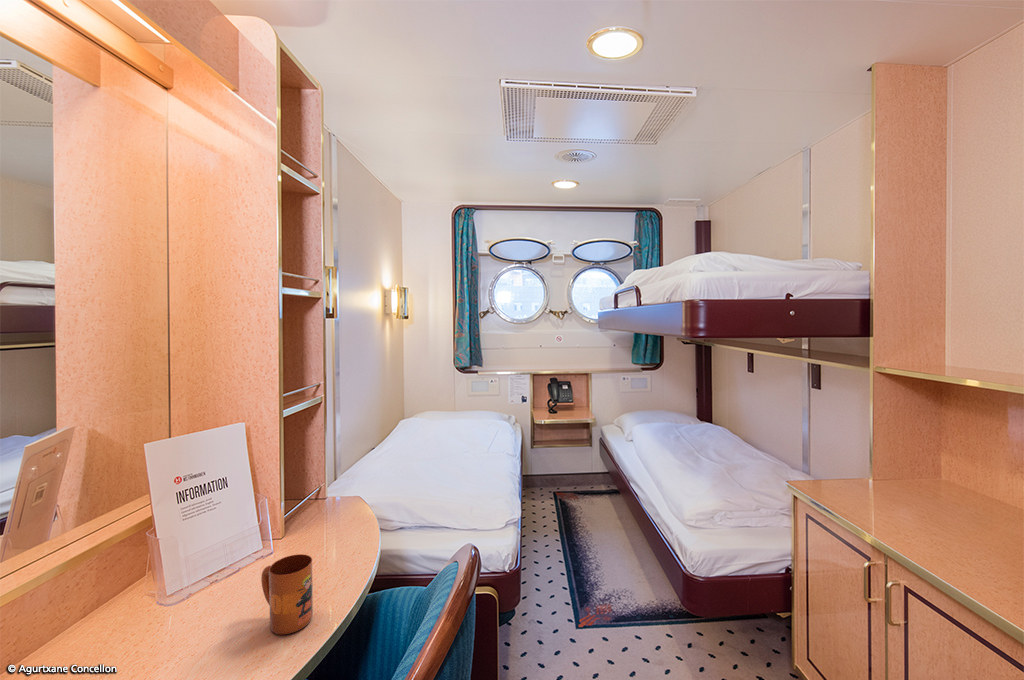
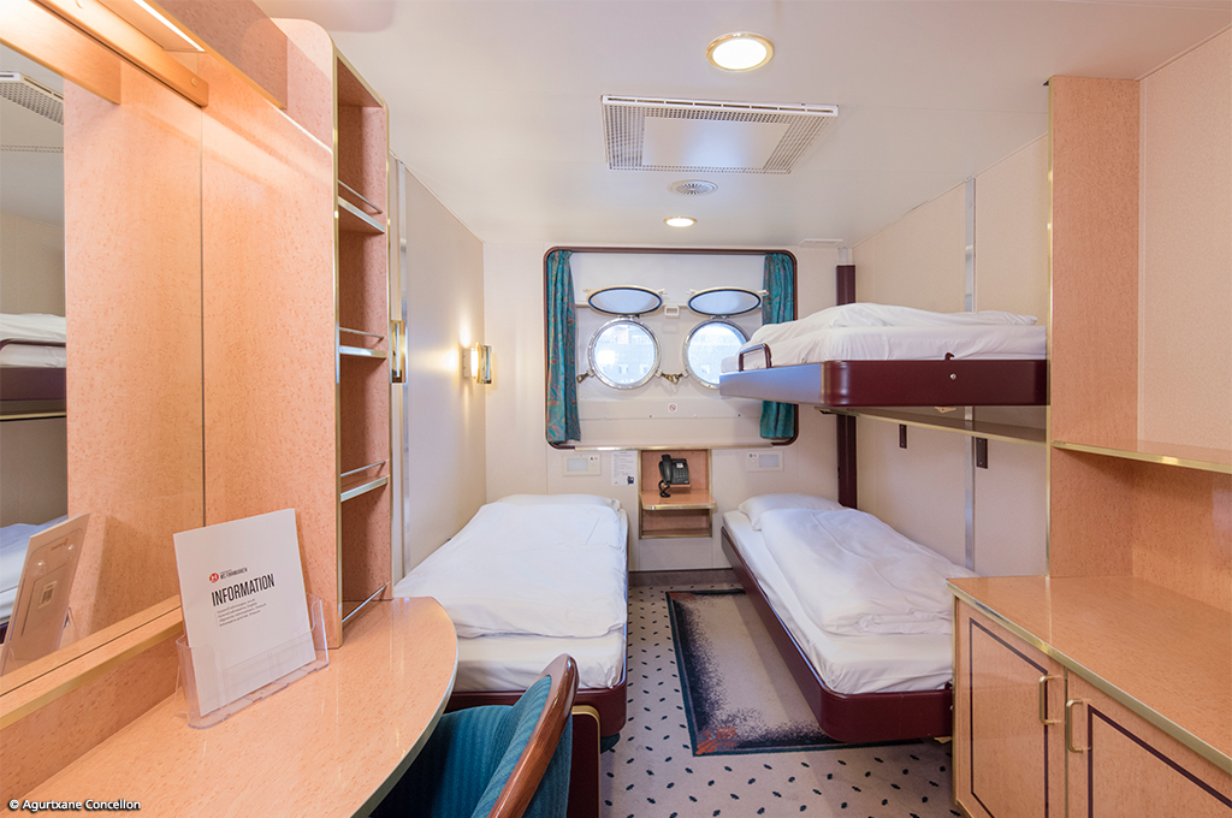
- mug [260,553,314,635]
